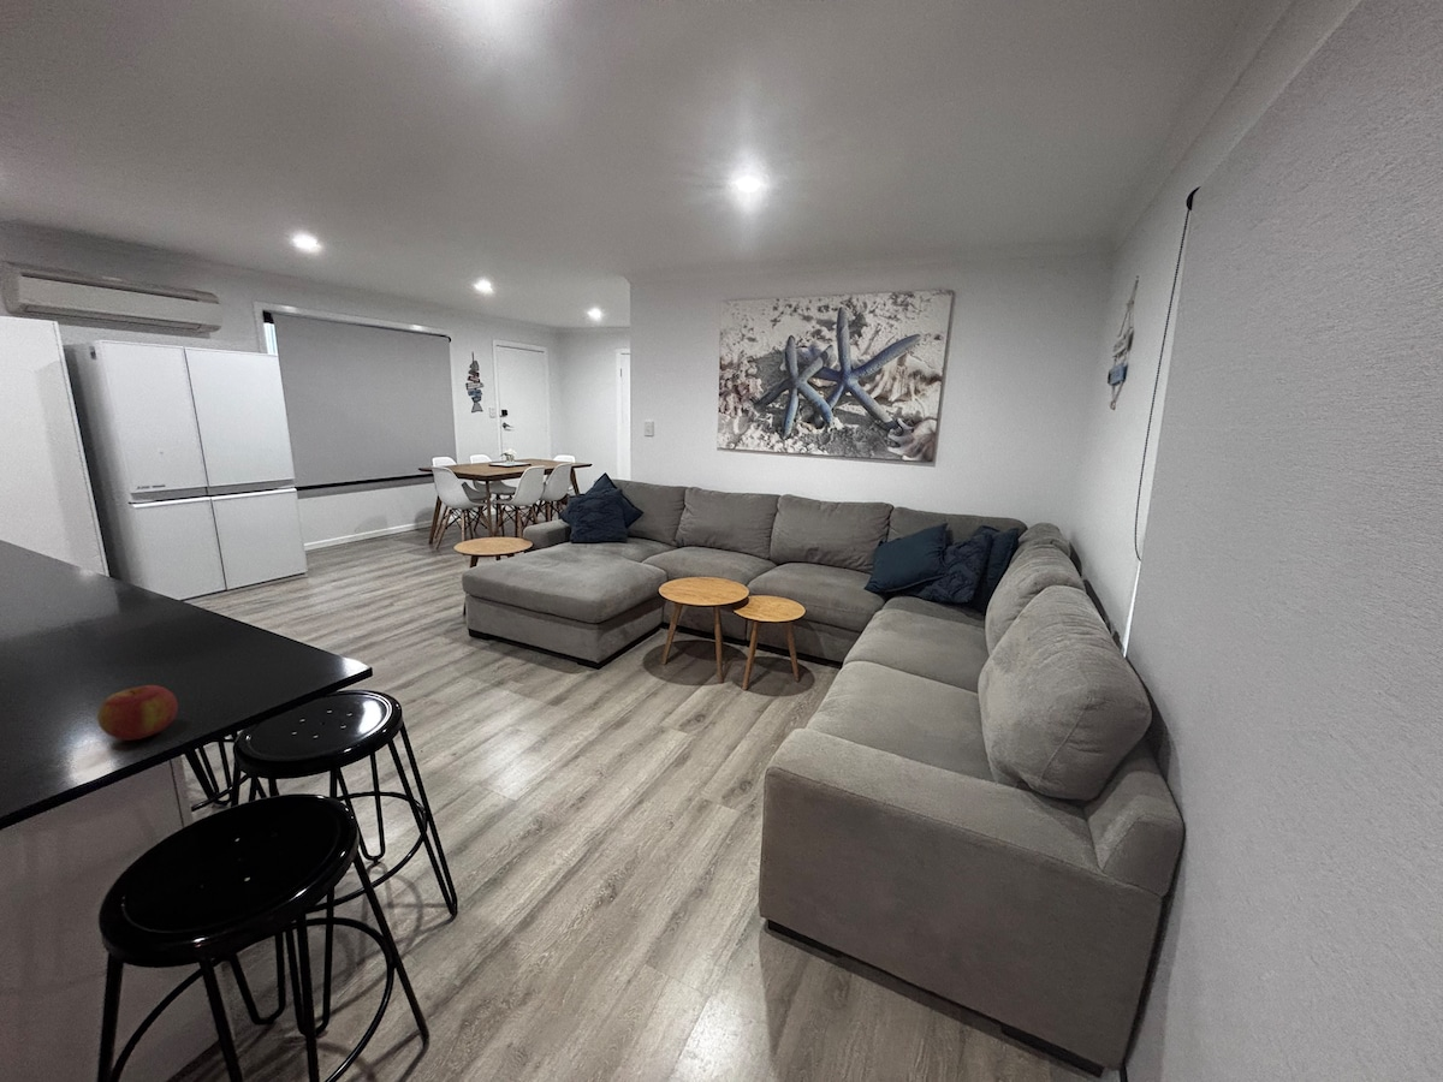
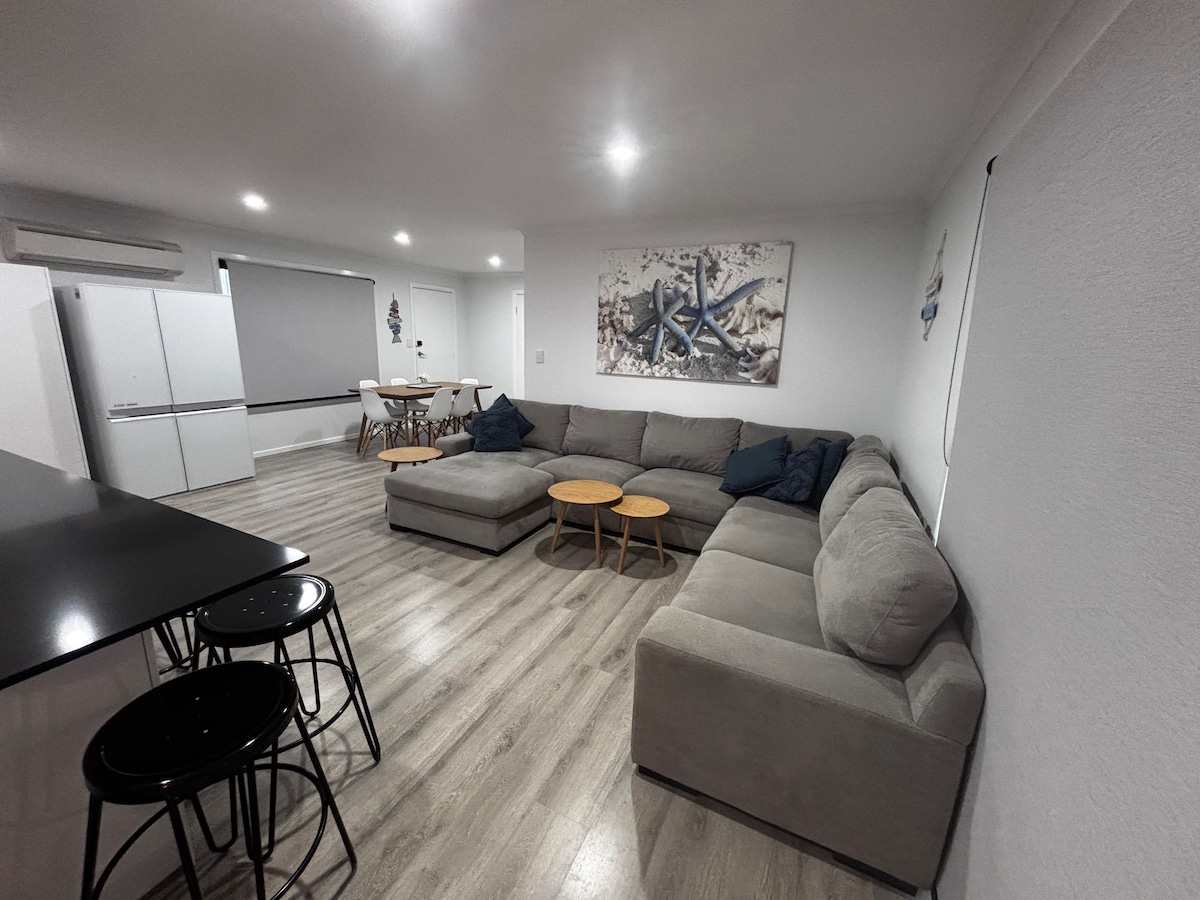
- apple [96,684,179,742]
